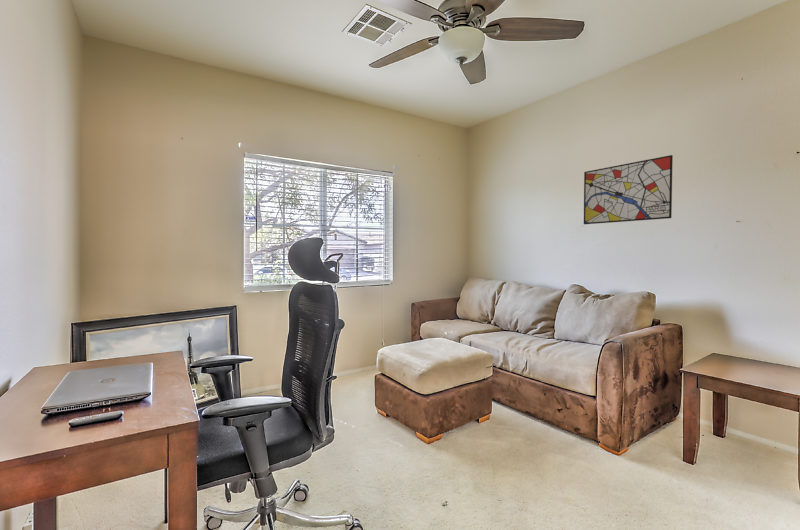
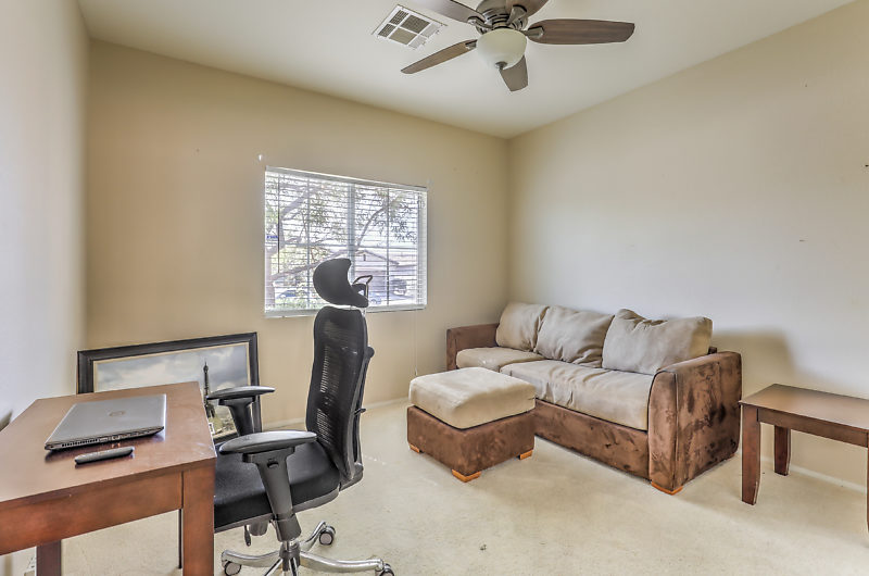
- wall art [583,154,674,225]
